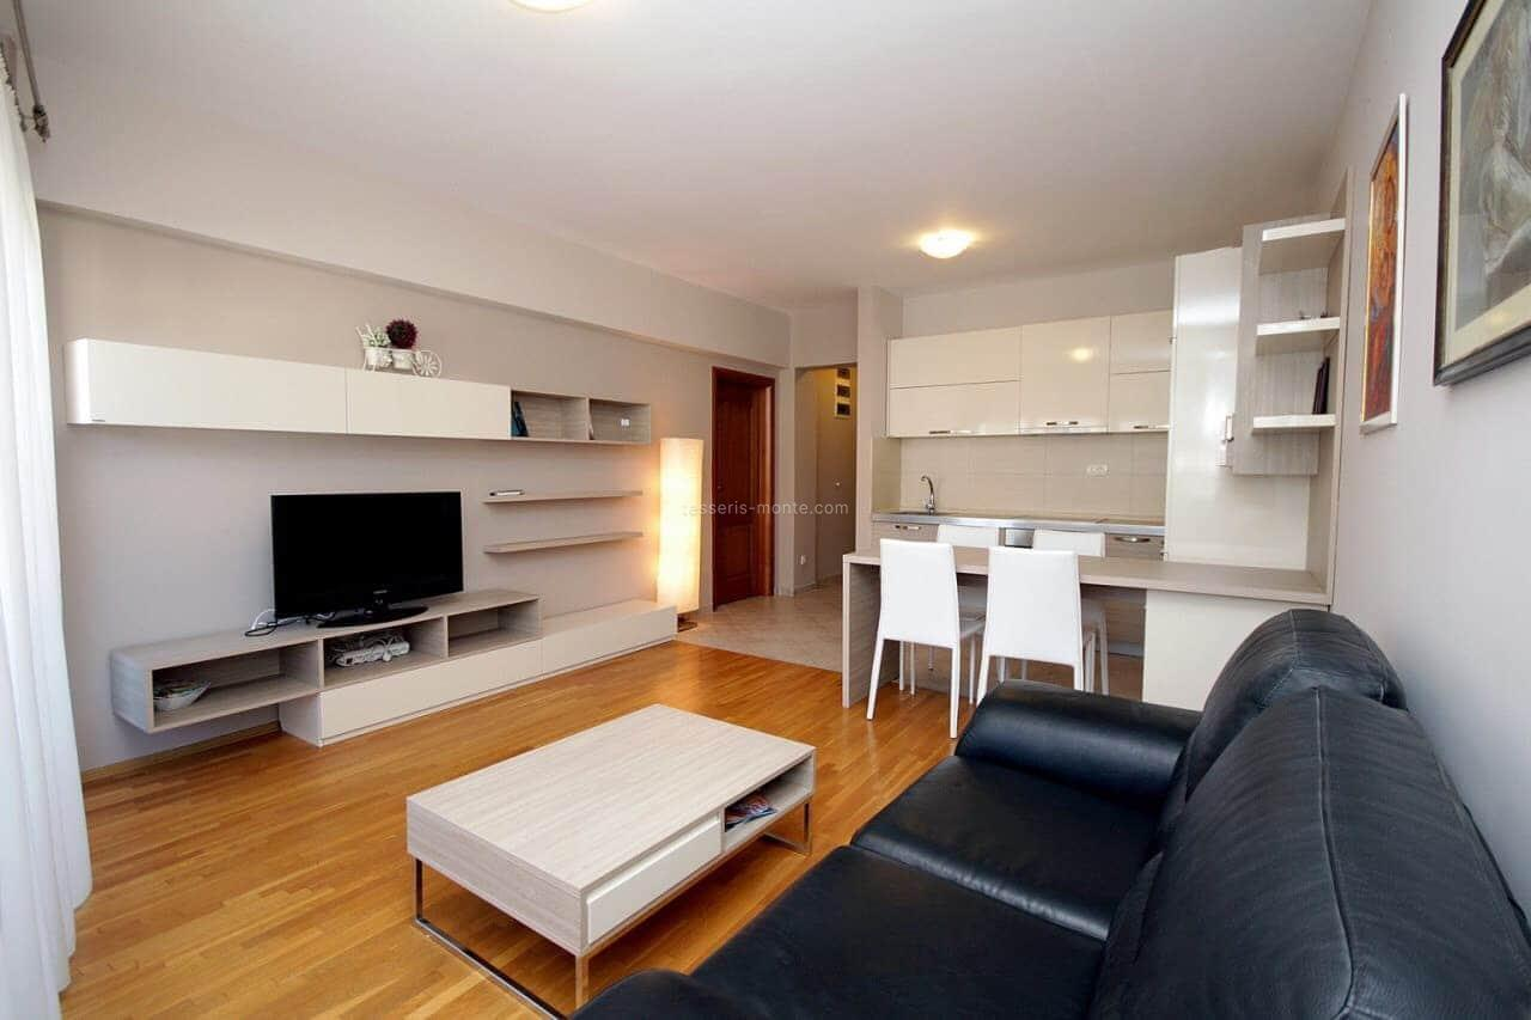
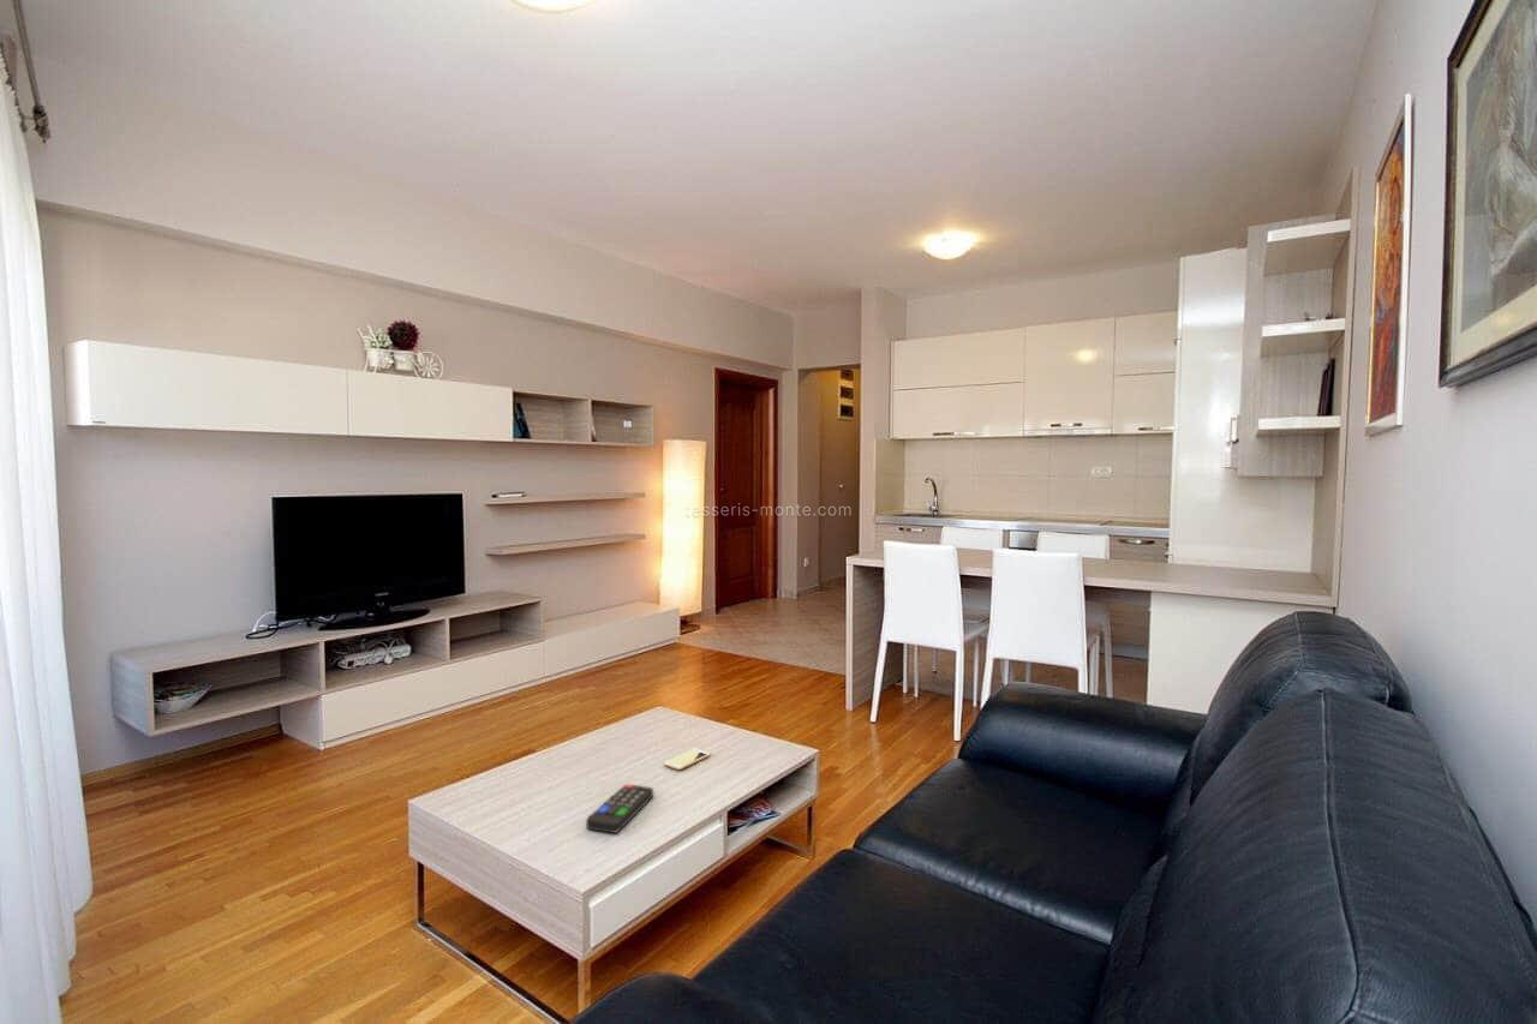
+ remote control [585,783,654,834]
+ smartphone [663,748,711,771]
